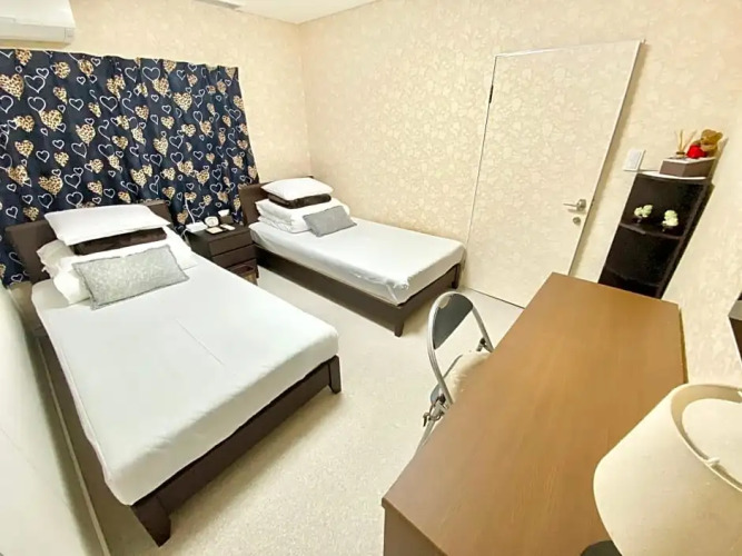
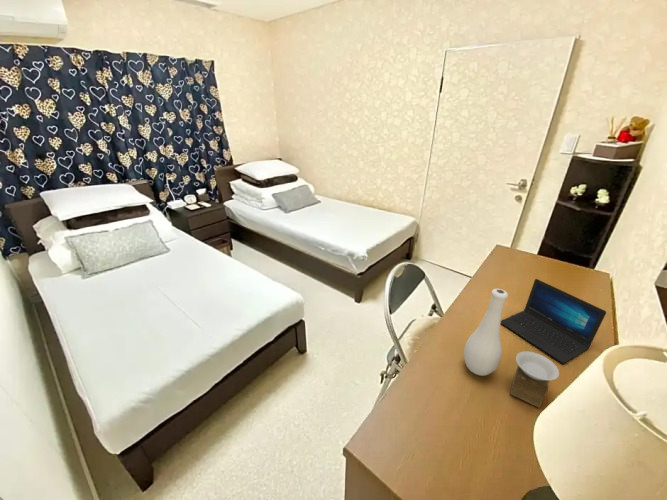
+ laptop [500,278,607,364]
+ vase [463,288,560,409]
